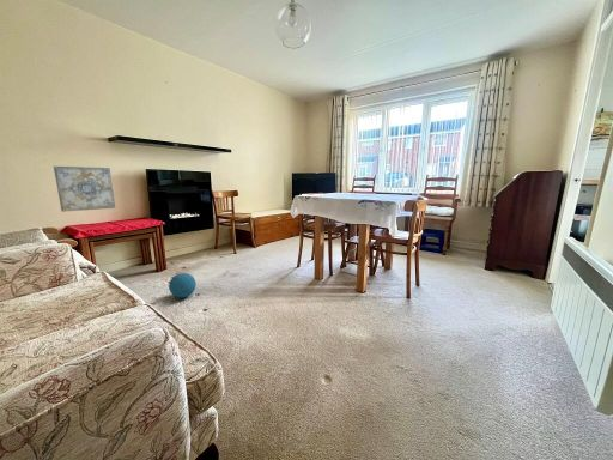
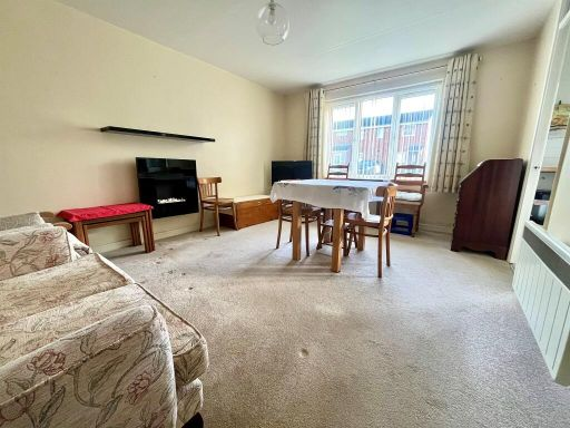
- wall art [53,165,116,213]
- ball [168,272,198,298]
